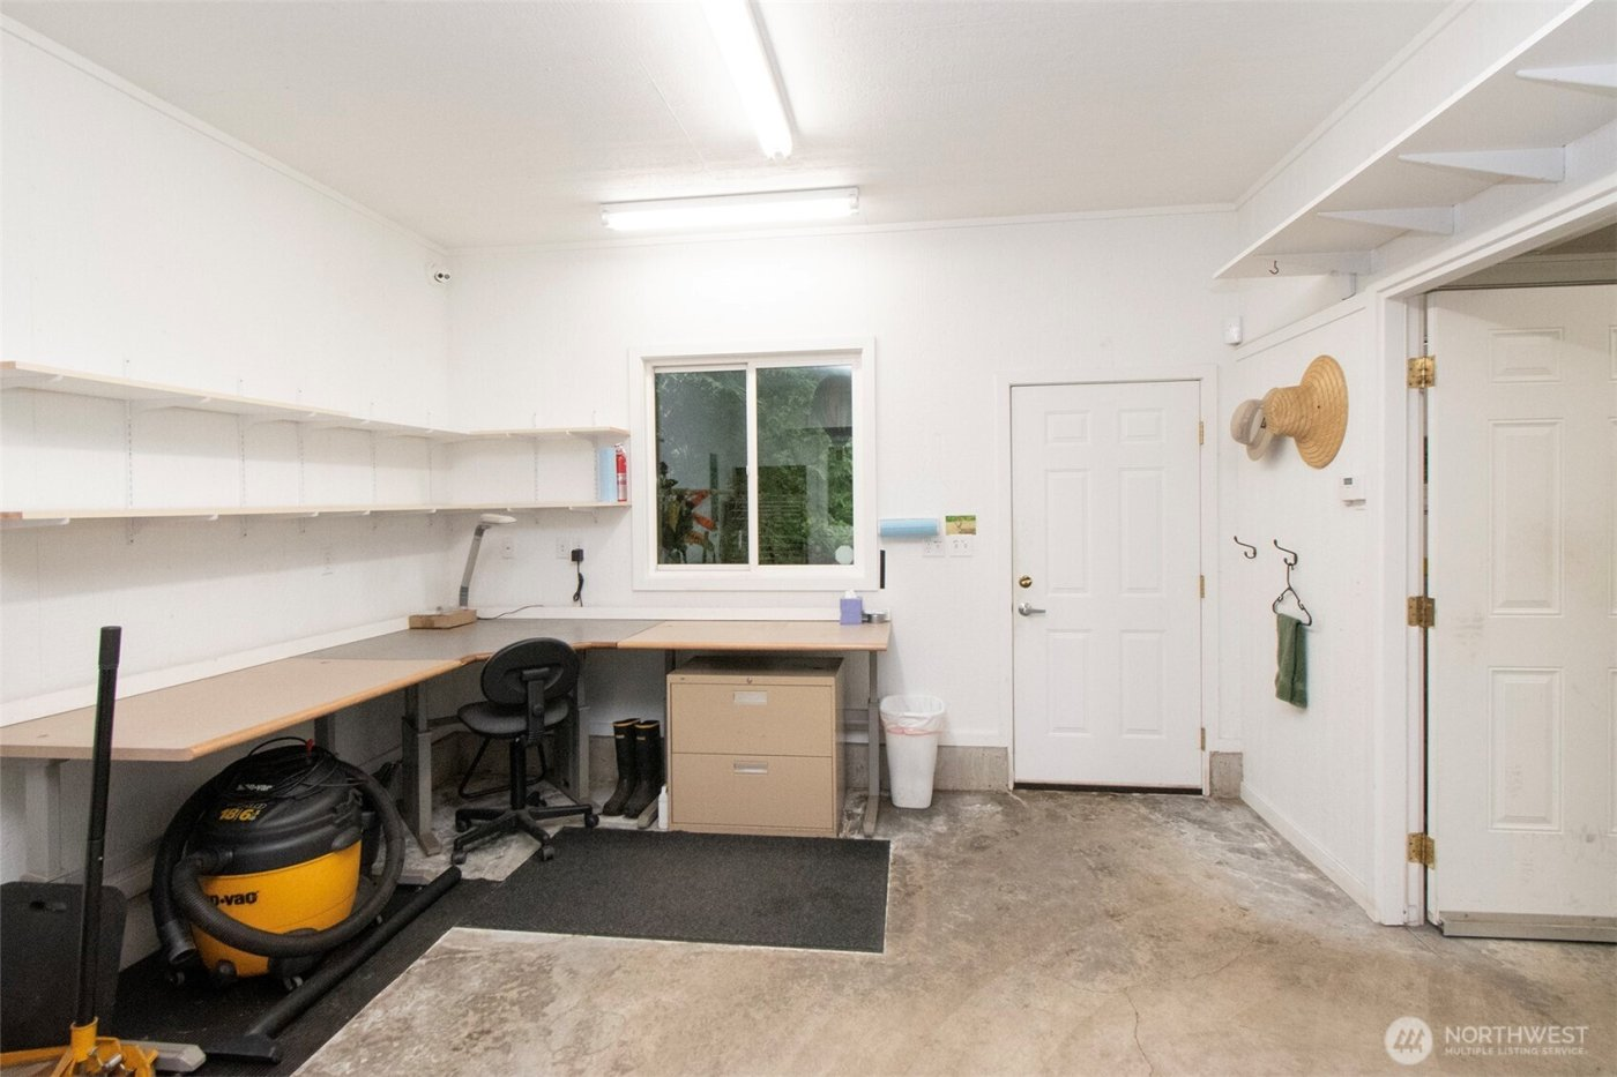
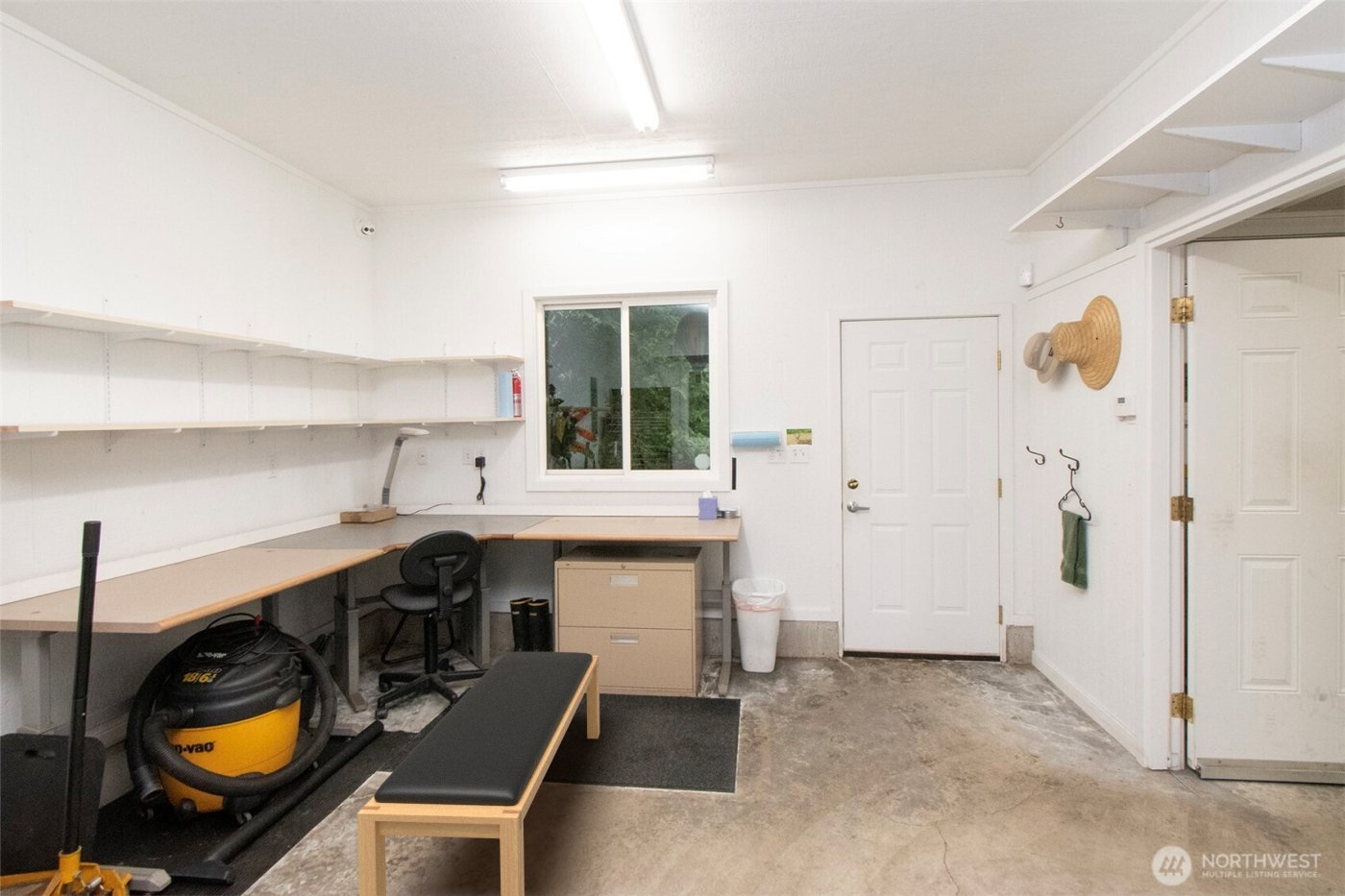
+ bench [356,651,600,896]
